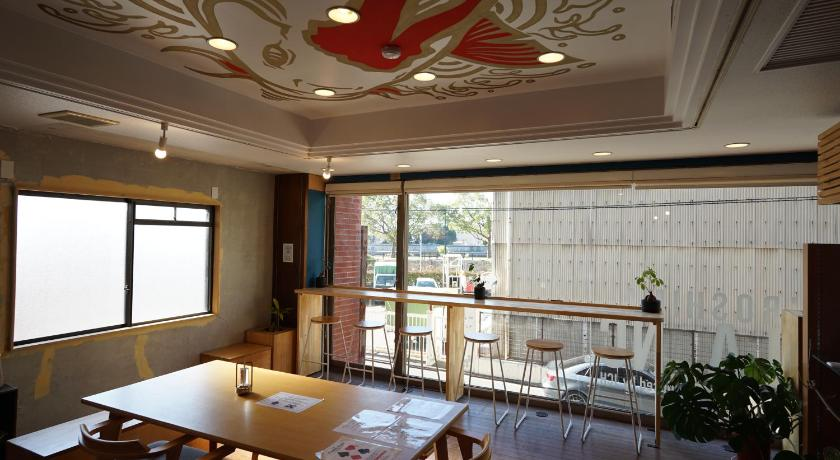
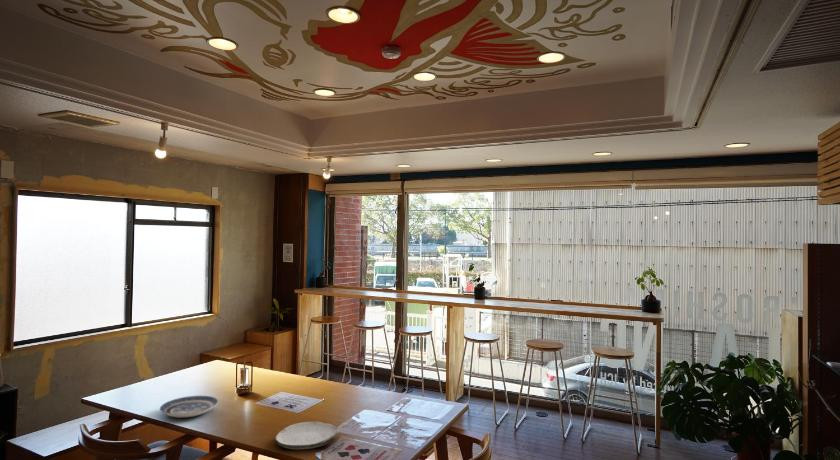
+ plate [274,421,340,450]
+ plate [159,395,219,418]
